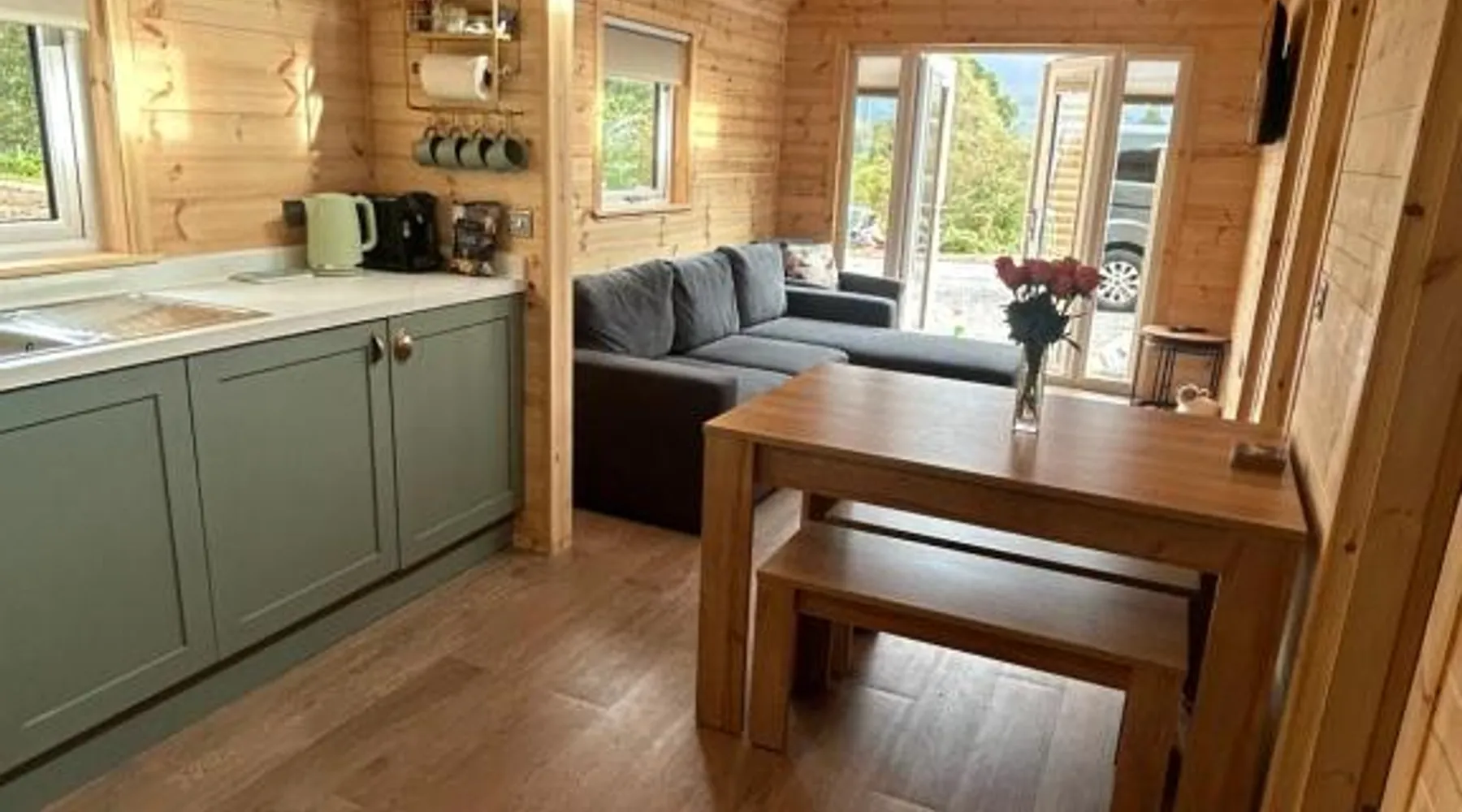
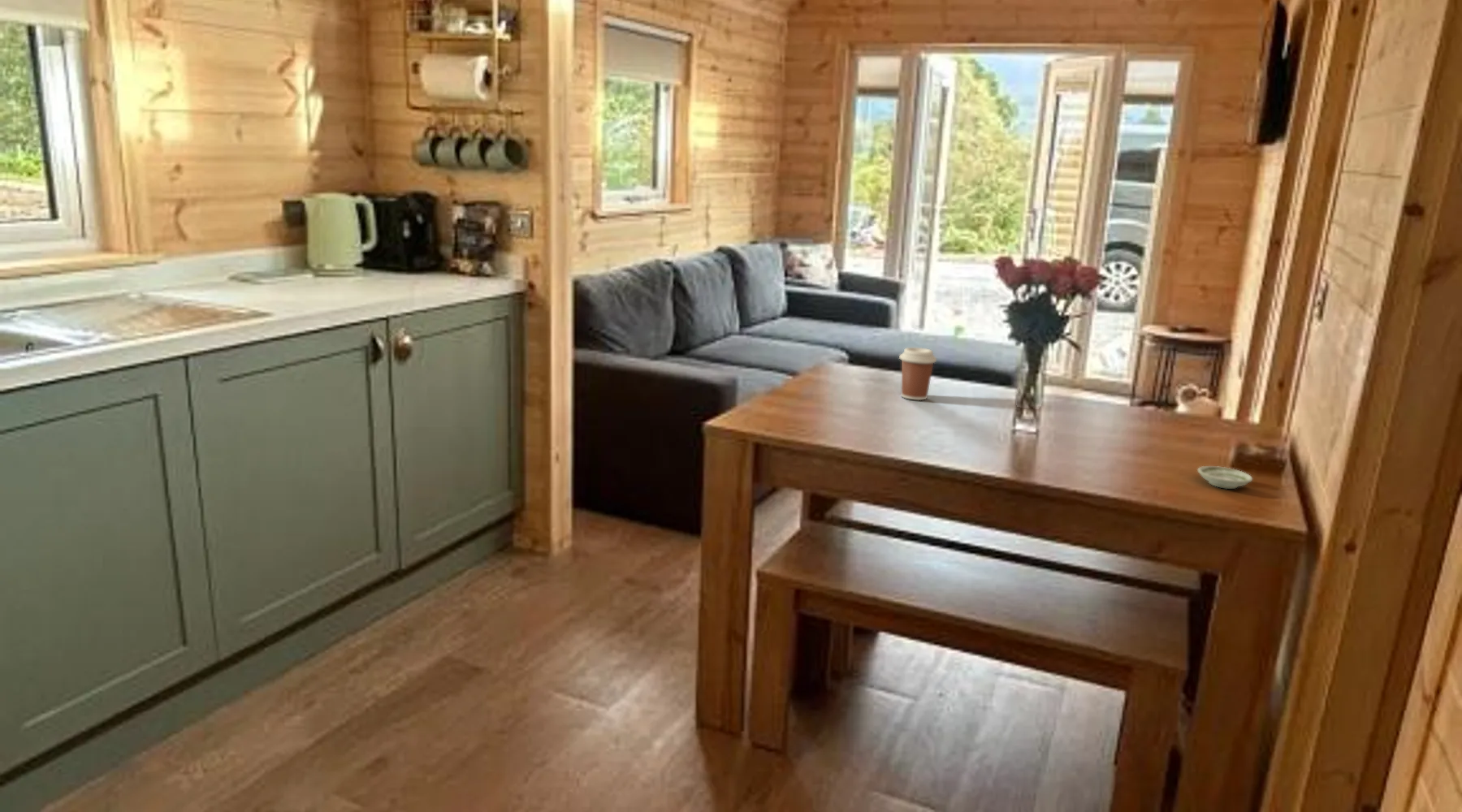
+ saucer [1197,465,1253,490]
+ coffee cup [898,347,937,401]
